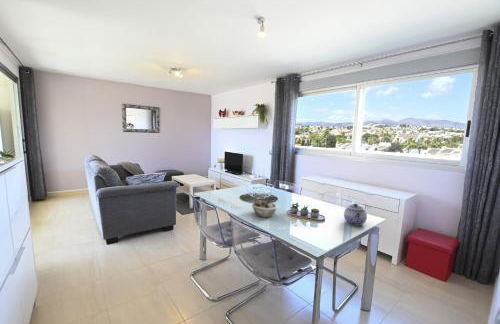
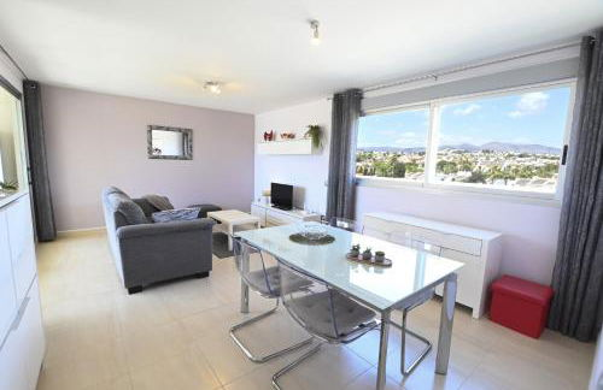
- teapot [343,202,368,227]
- succulent planter [251,199,279,218]
